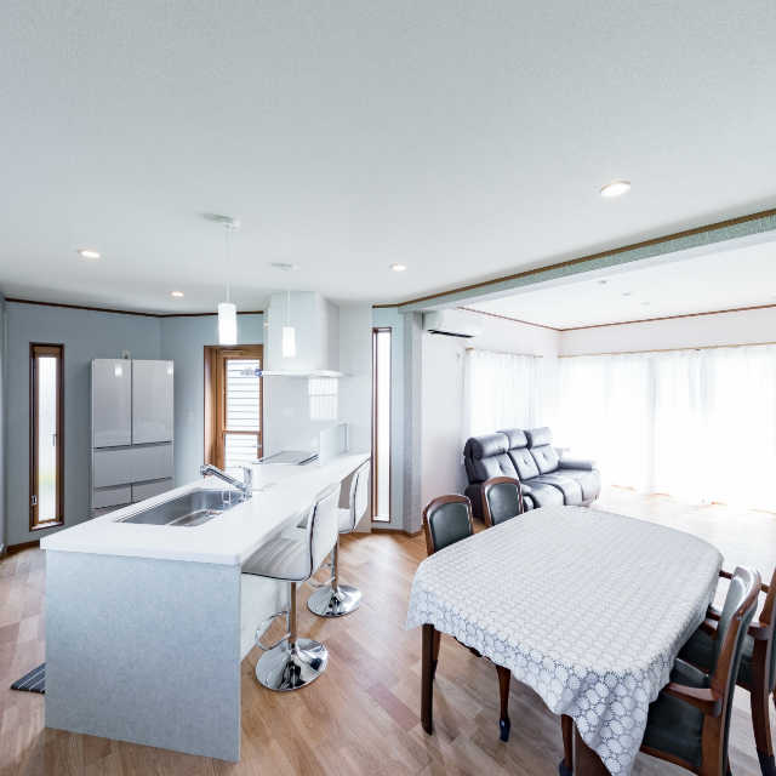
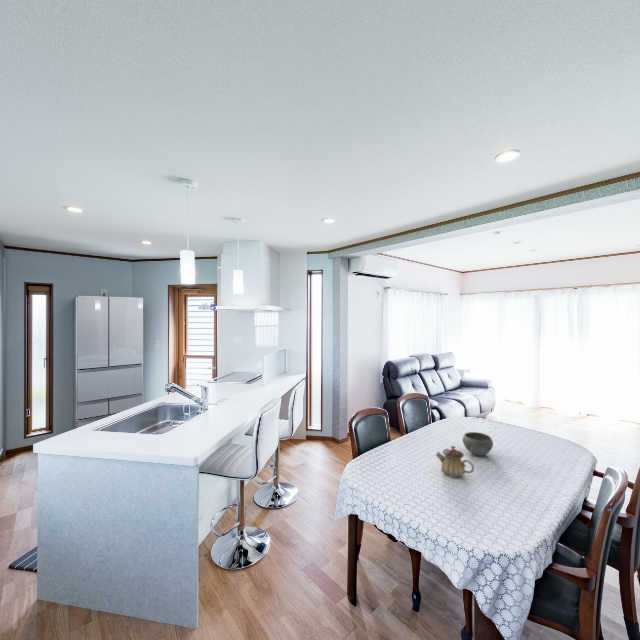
+ teapot [435,445,475,479]
+ bowl [462,431,494,457]
